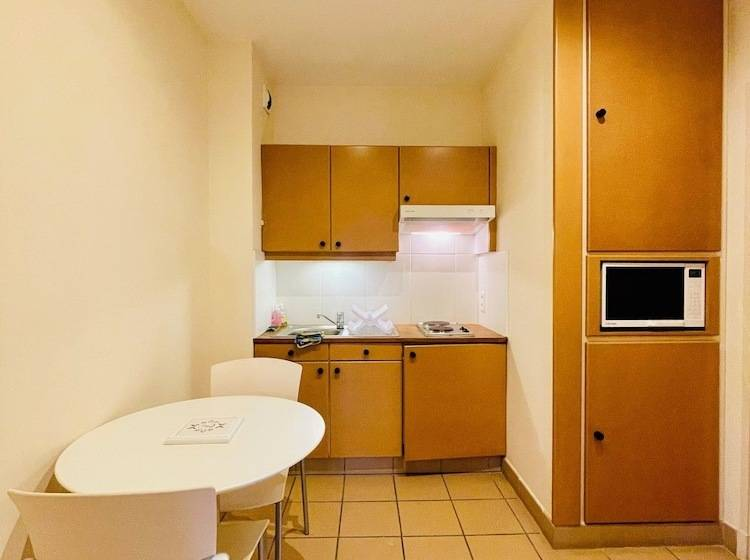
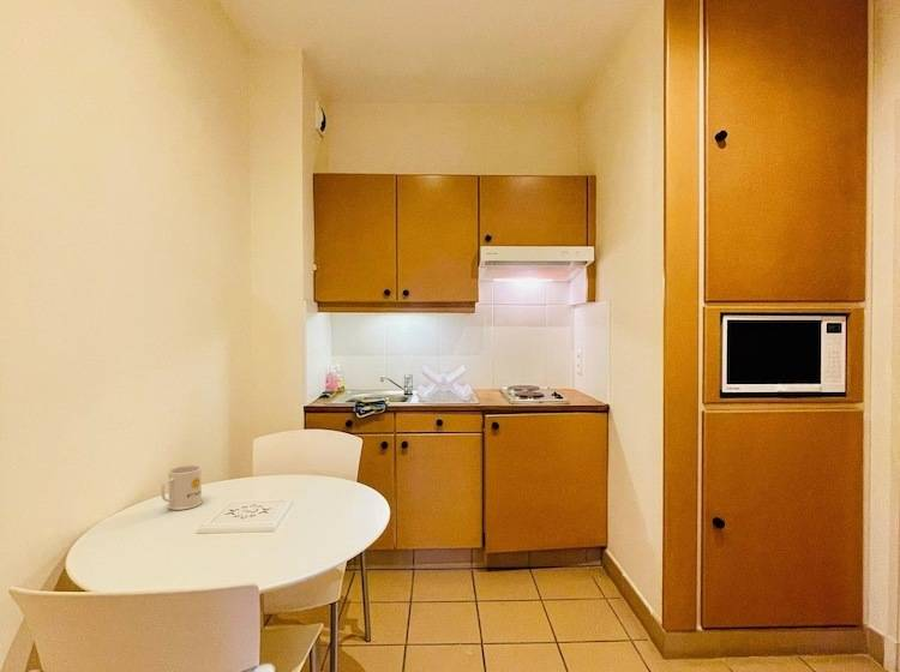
+ mug [160,464,203,511]
